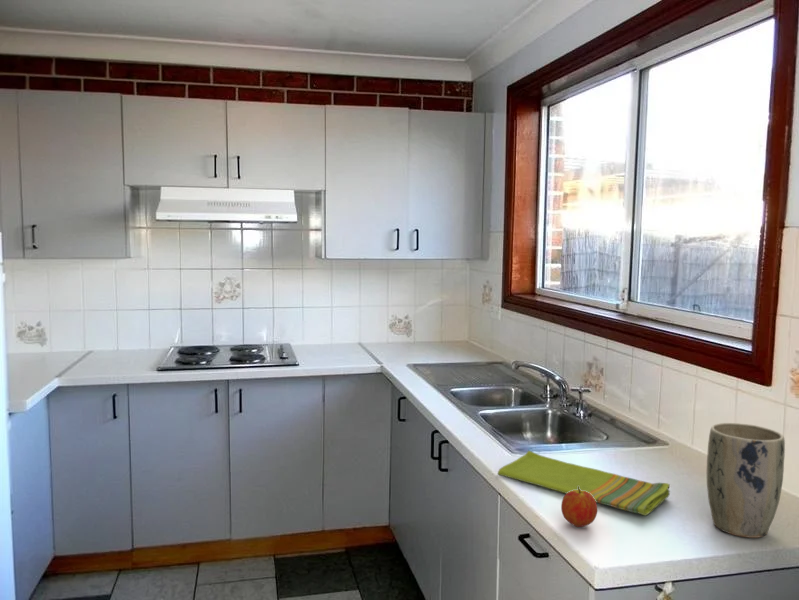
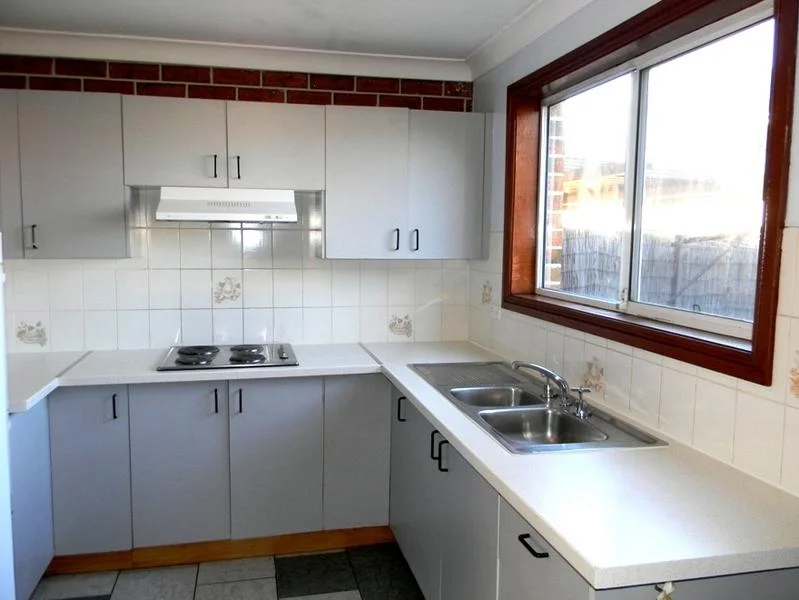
- plant pot [706,422,786,539]
- dish towel [497,450,671,516]
- fruit [560,486,598,528]
